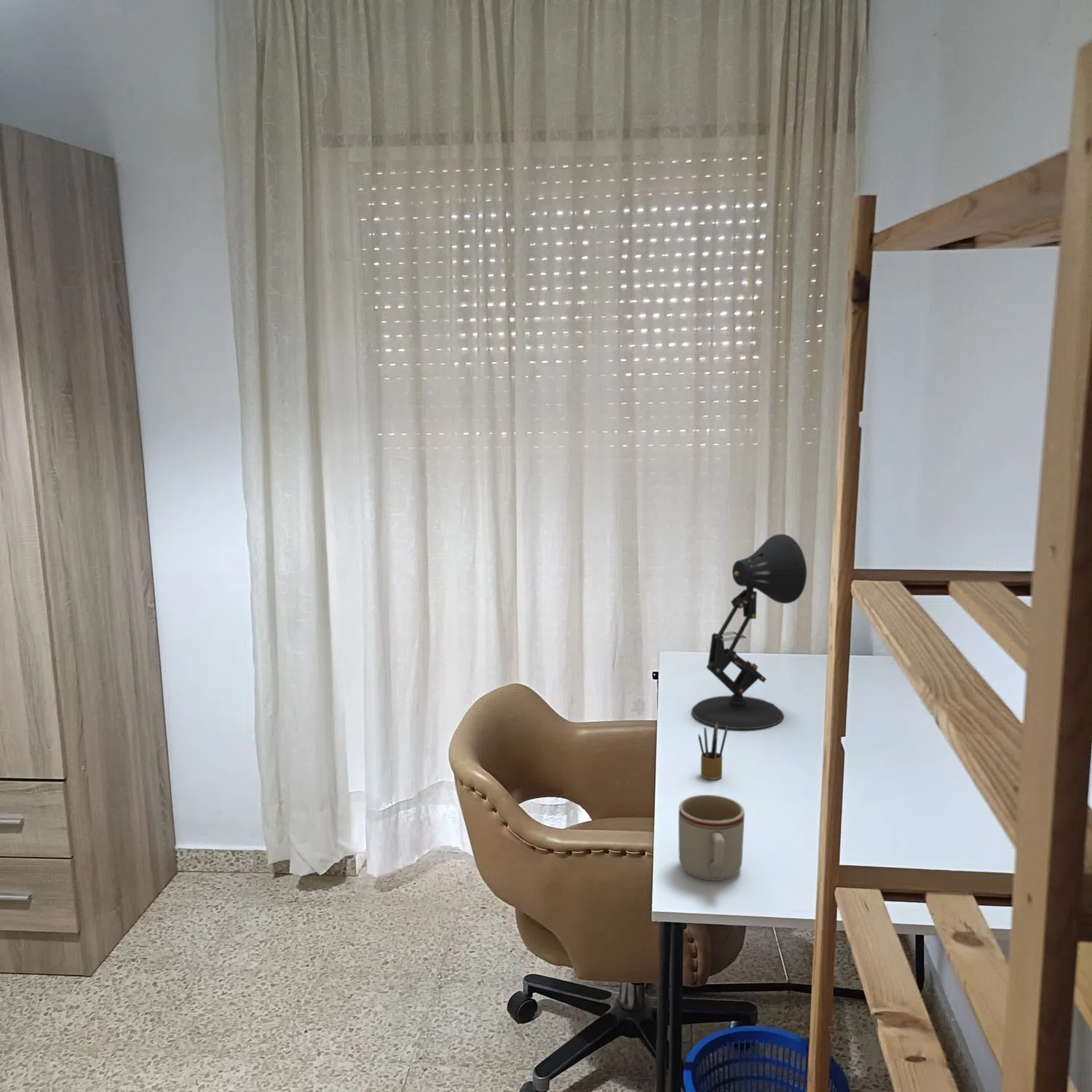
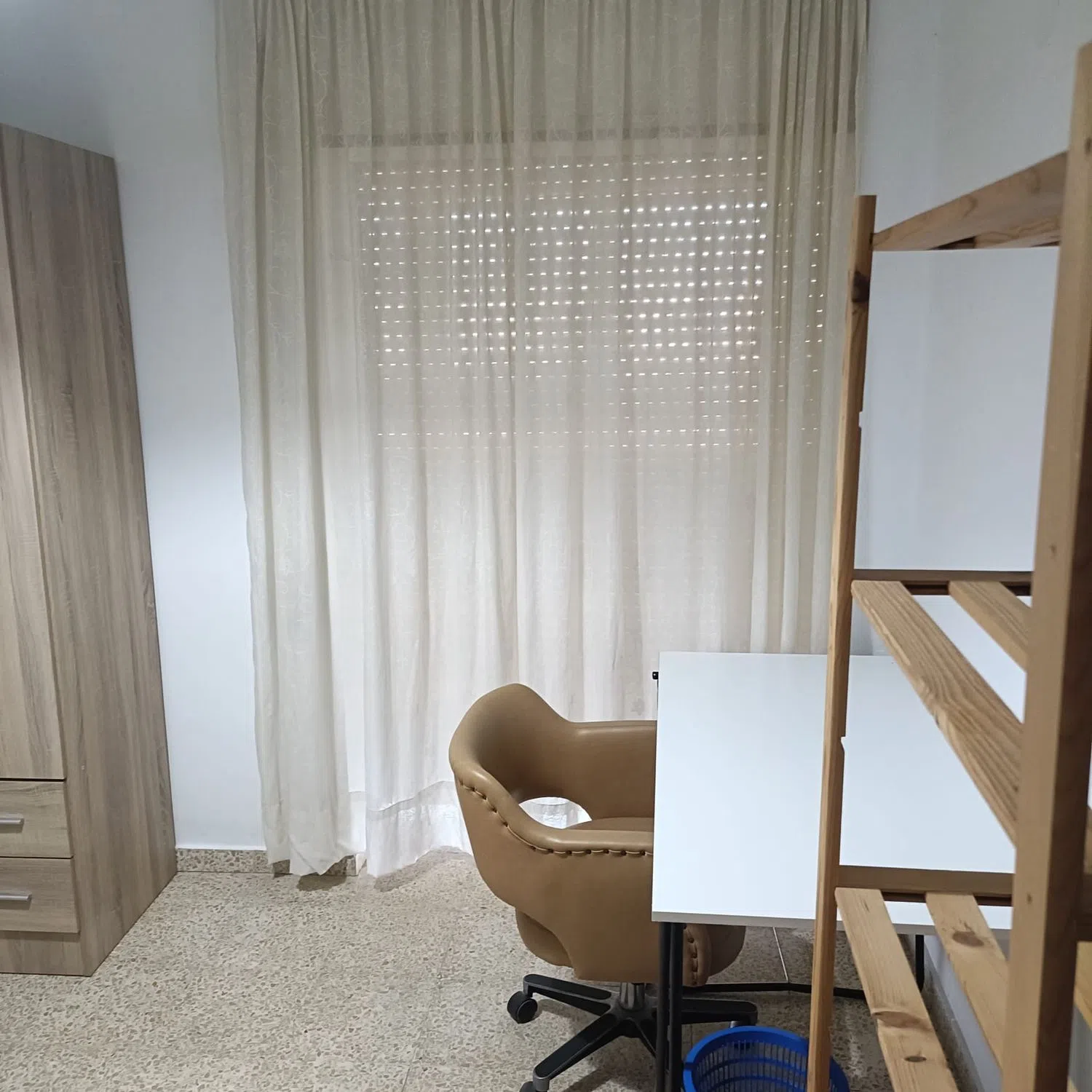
- desk lamp [691,534,807,729]
- mug [678,794,745,882]
- pencil box [697,721,729,780]
